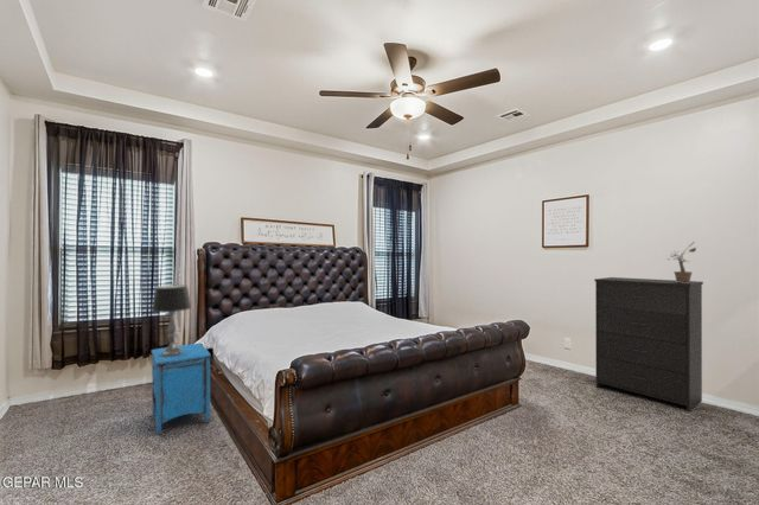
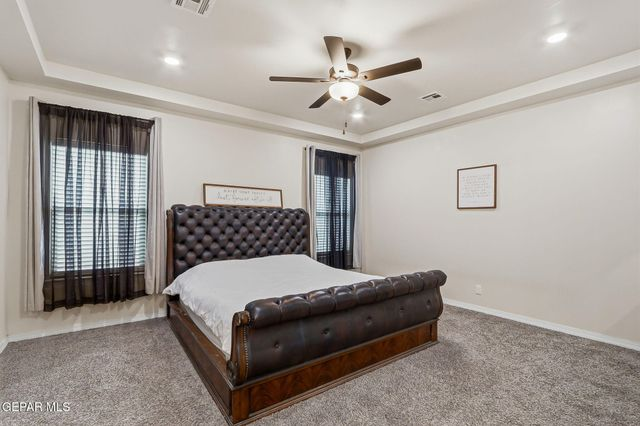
- nightstand [151,343,212,436]
- table lamp [151,283,192,357]
- potted plant [666,242,697,283]
- dresser [593,276,704,414]
